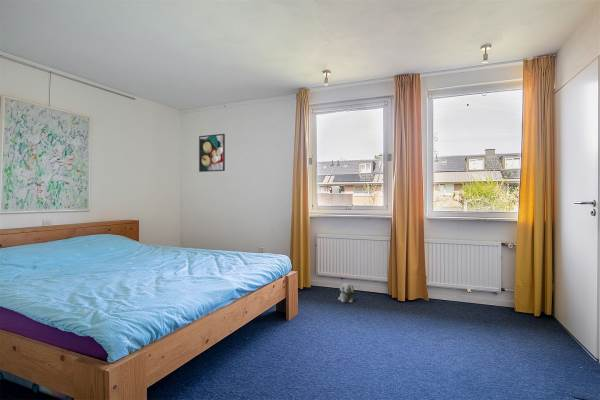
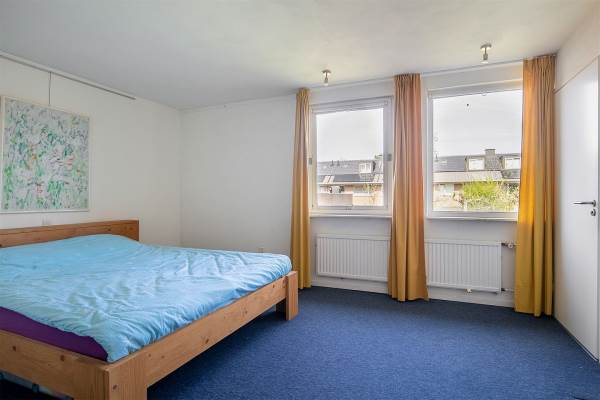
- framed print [198,133,226,173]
- plush toy [337,282,357,303]
